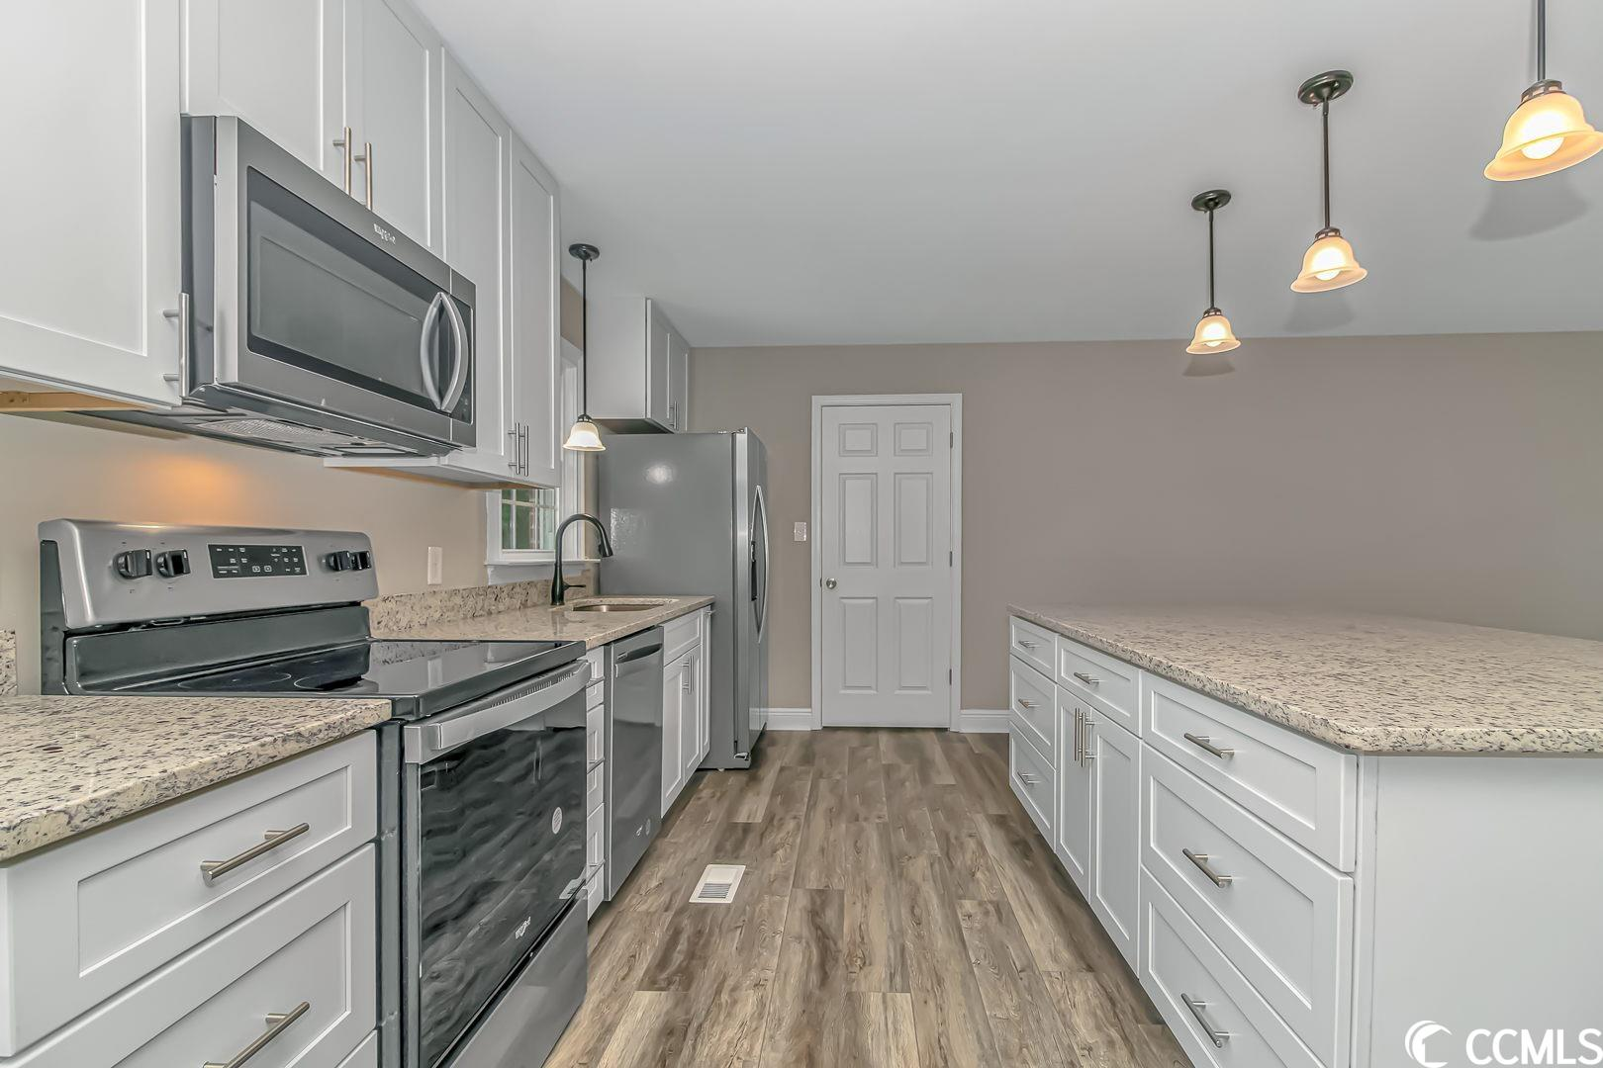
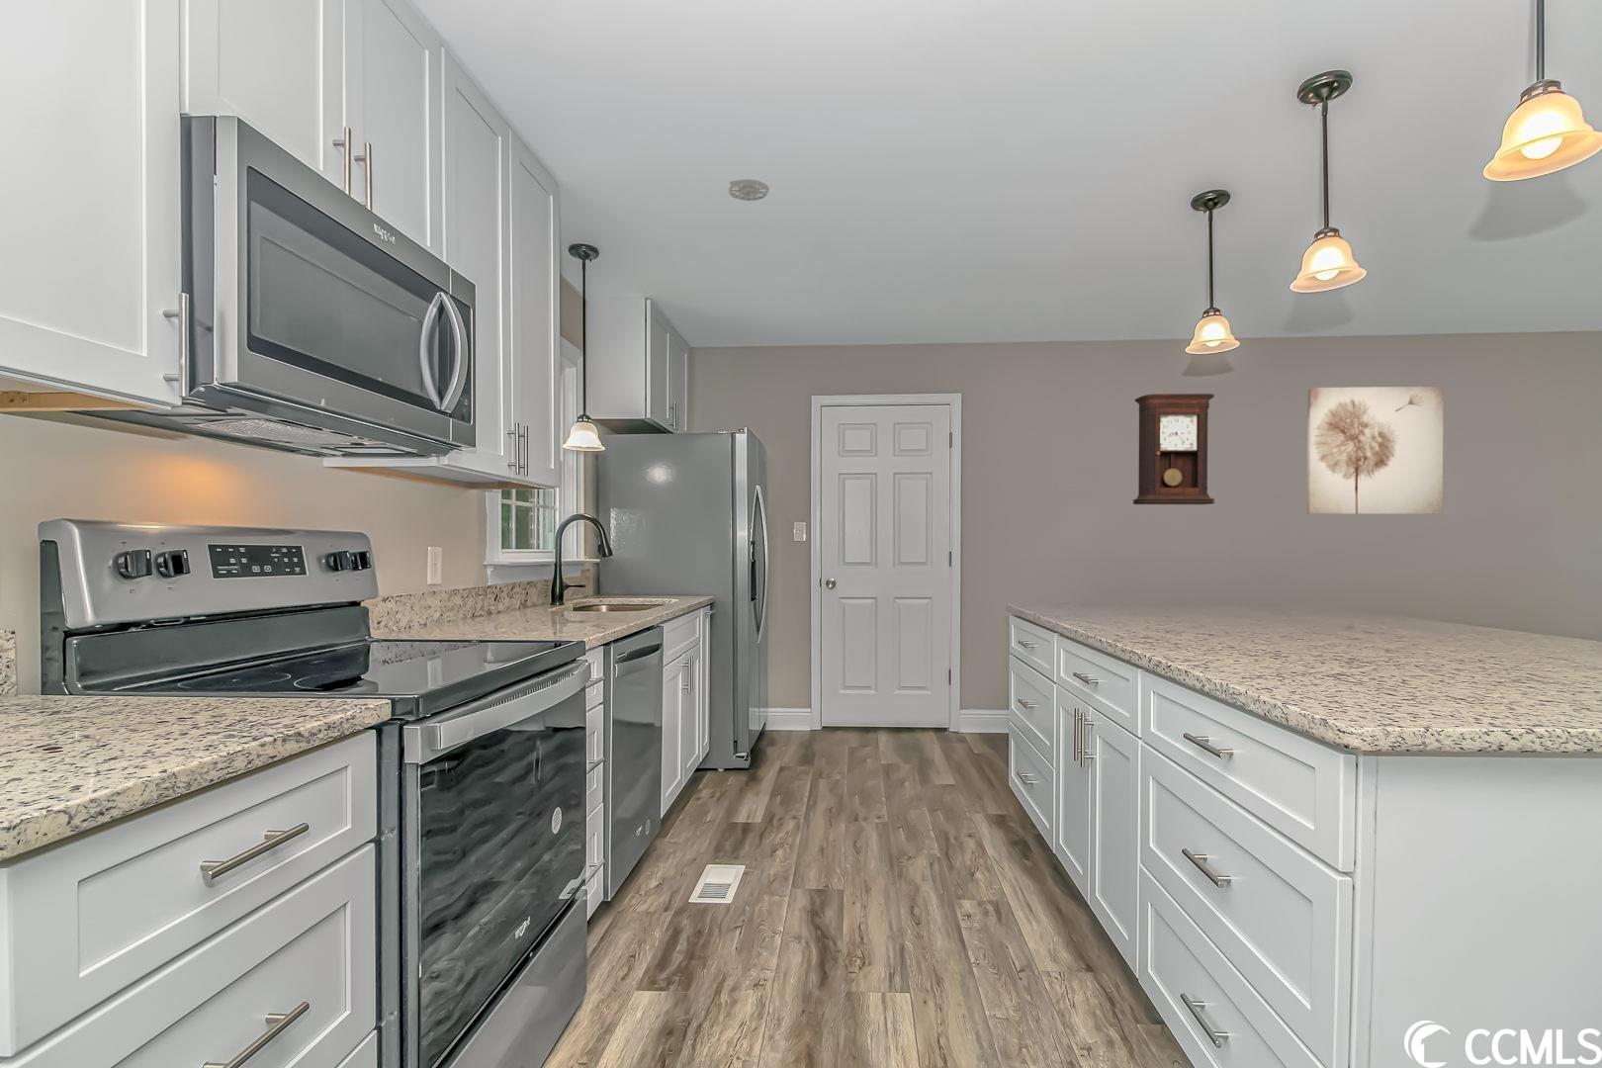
+ wall art [1306,386,1445,515]
+ pendulum clock [1132,392,1216,505]
+ smoke detector [728,178,770,201]
